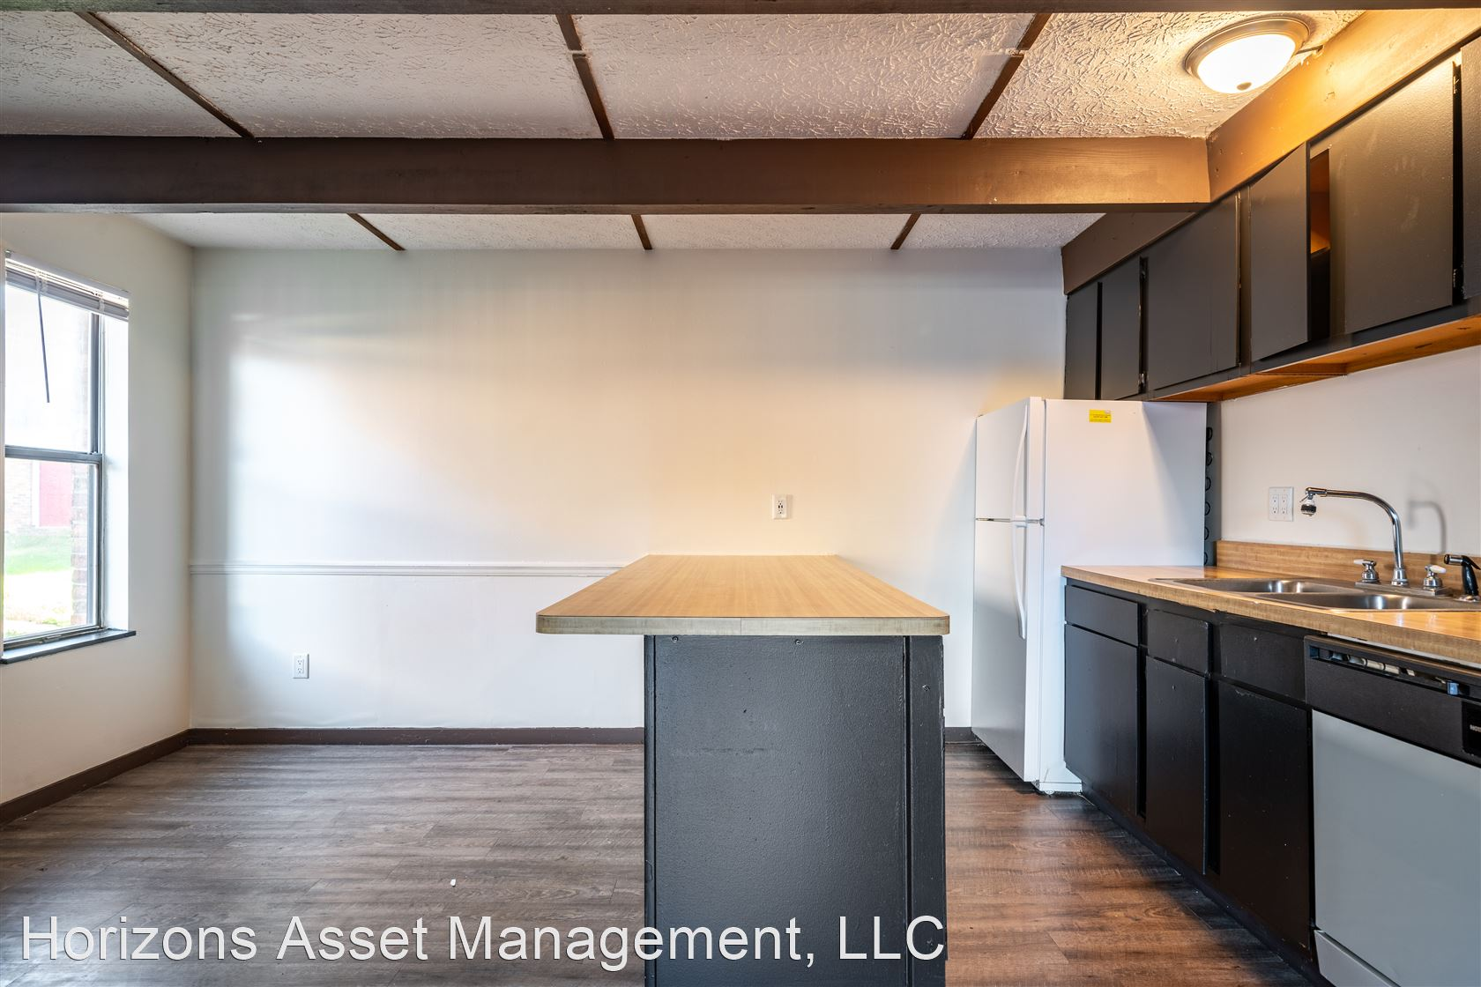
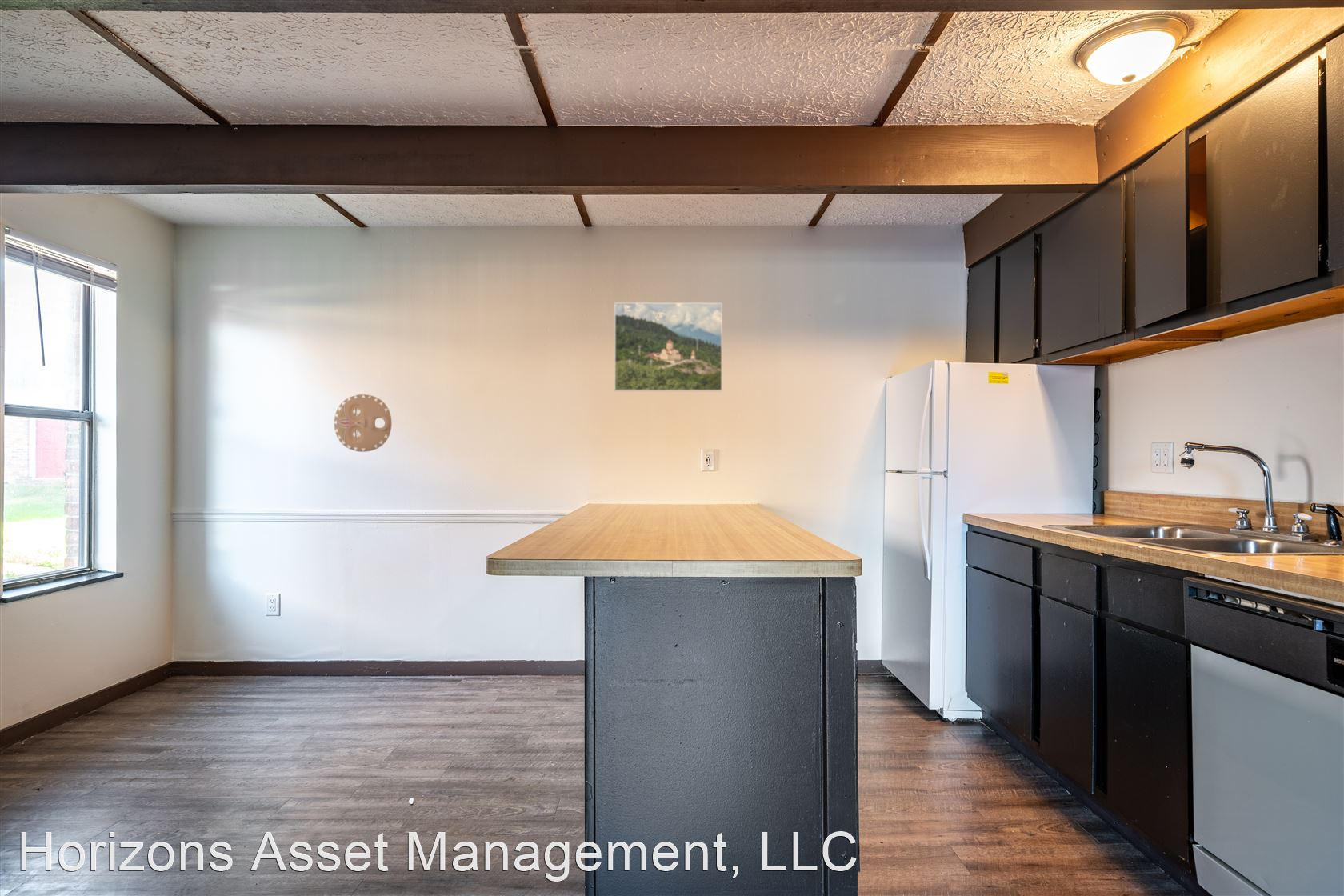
+ decorative plate [334,394,393,453]
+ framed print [614,302,723,392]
